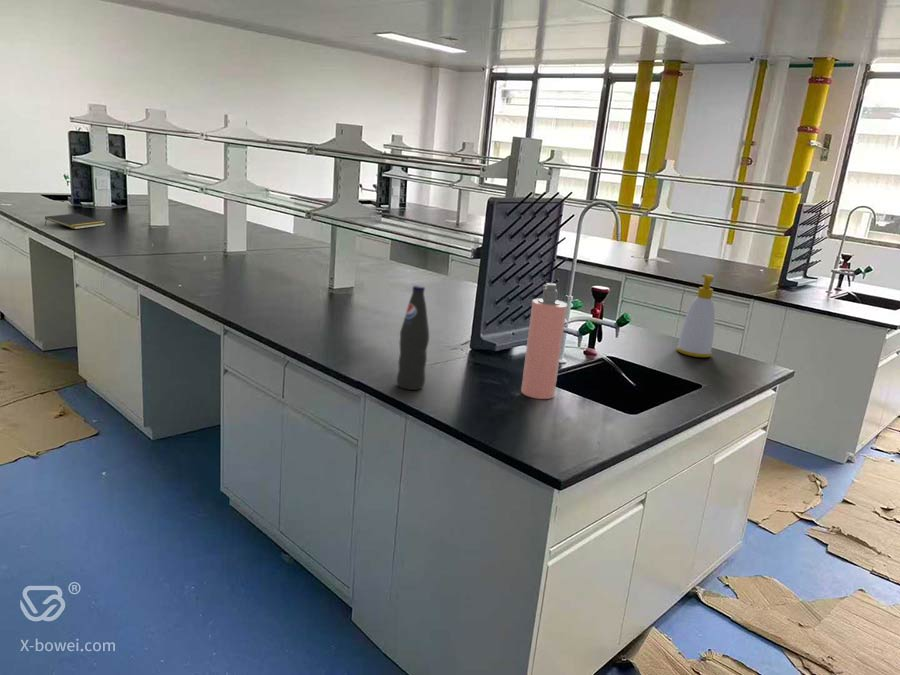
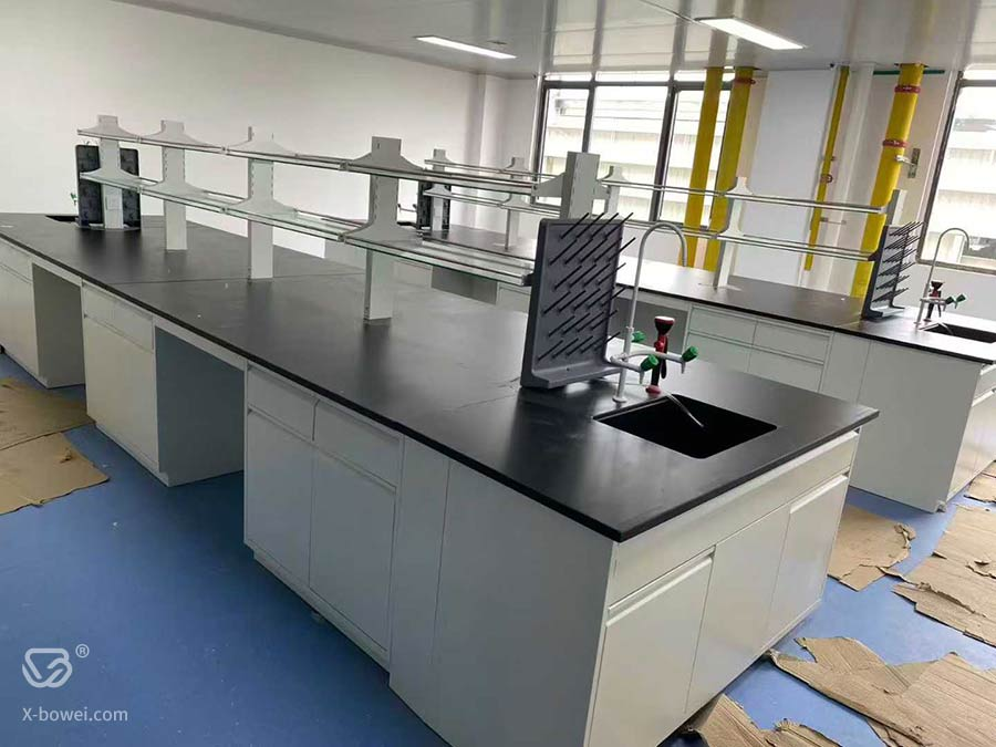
- soap bottle [675,273,716,358]
- bottle [396,284,430,391]
- spray bottle [520,282,568,400]
- notepad [44,212,106,230]
